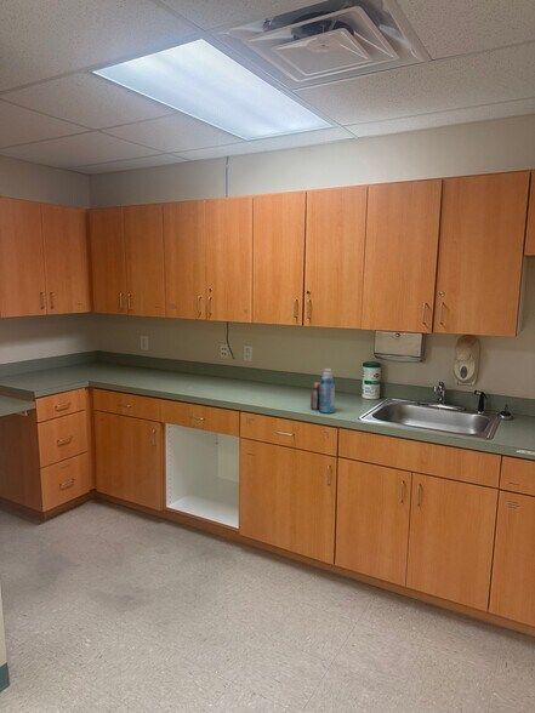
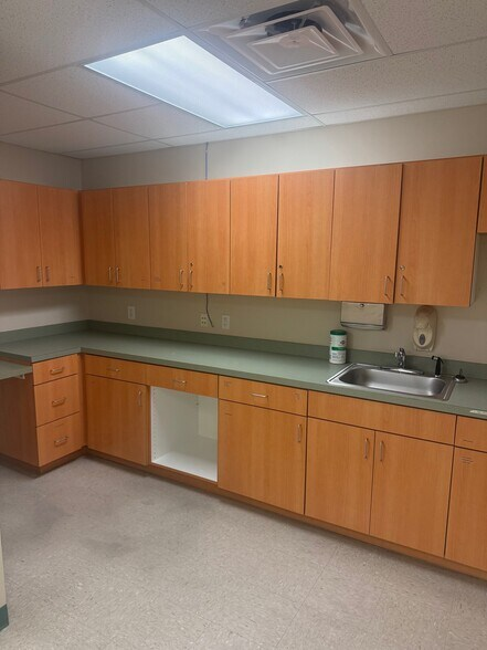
- bottle [309,367,336,413]
